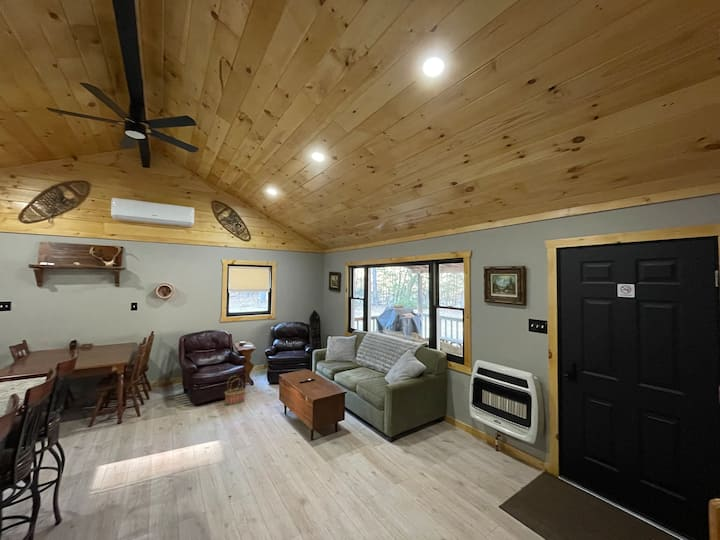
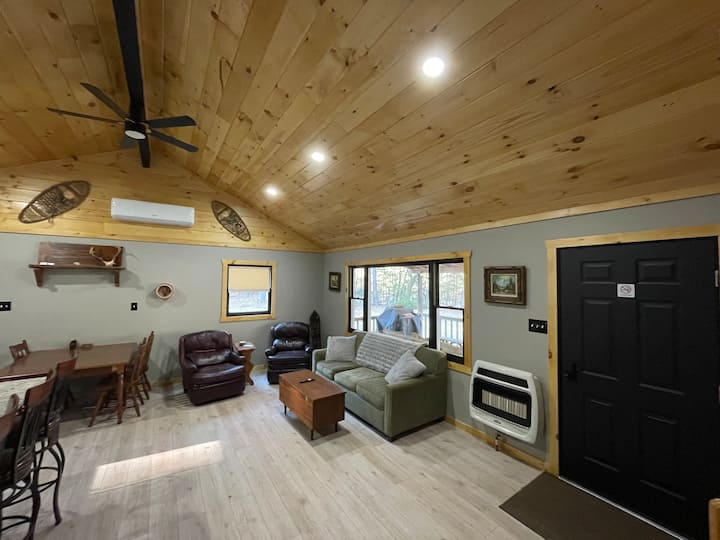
- basket [224,375,247,406]
